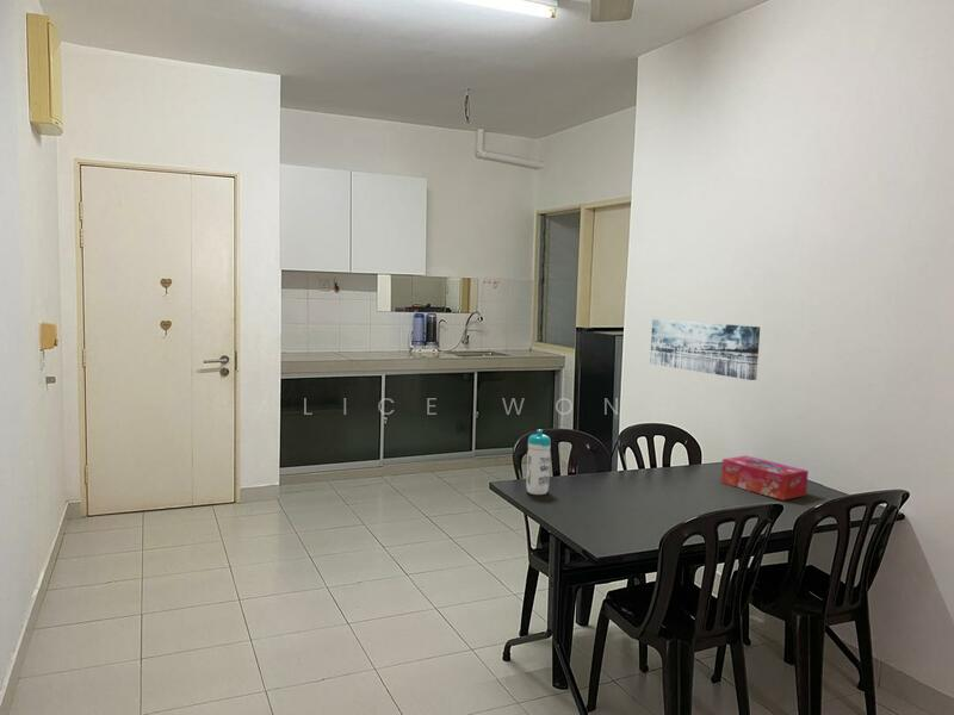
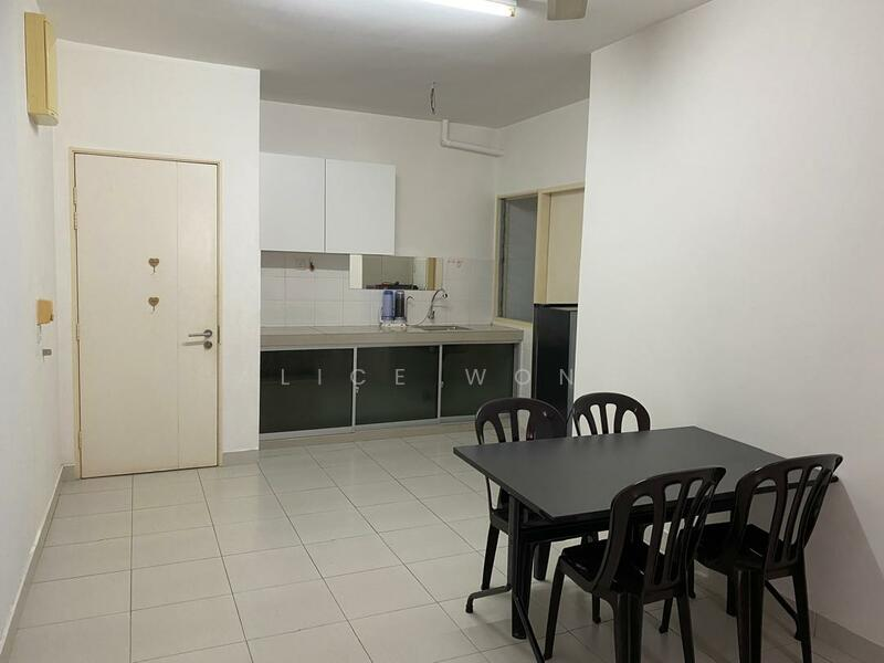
- tissue box [720,454,810,502]
- wall art [649,318,761,381]
- water bottle [525,428,552,496]
